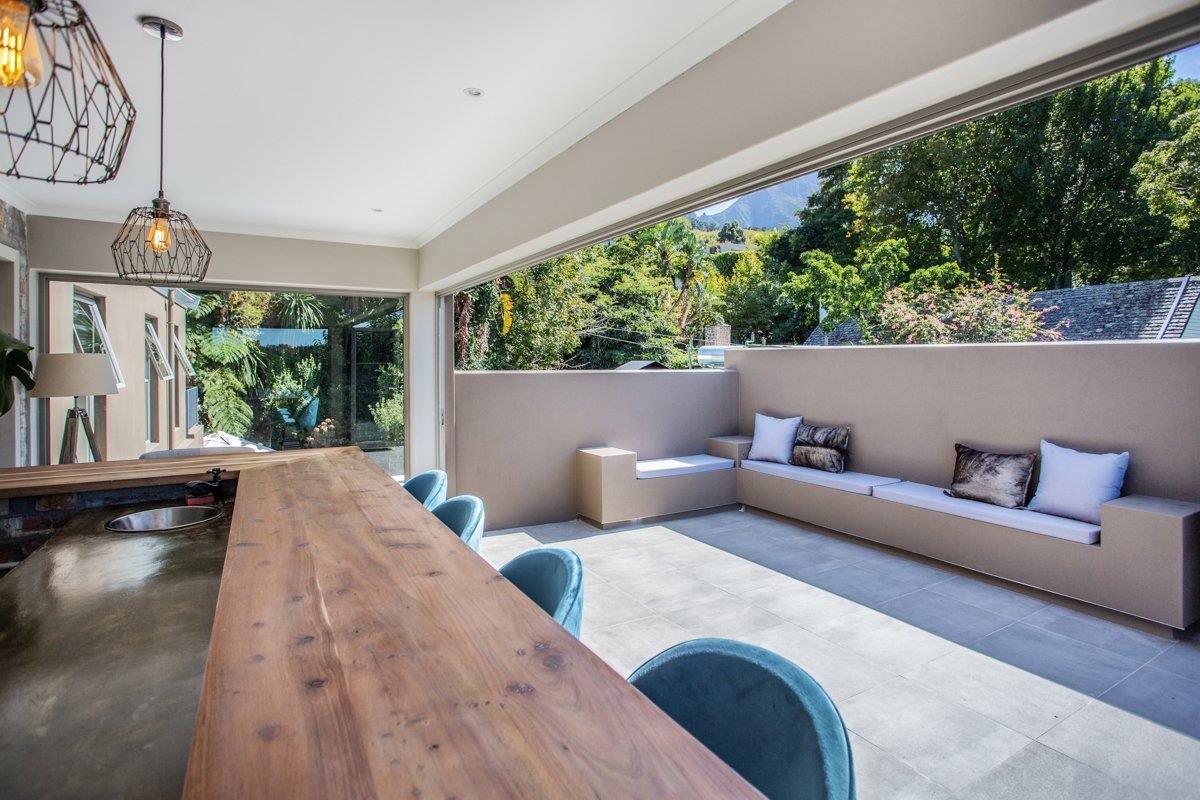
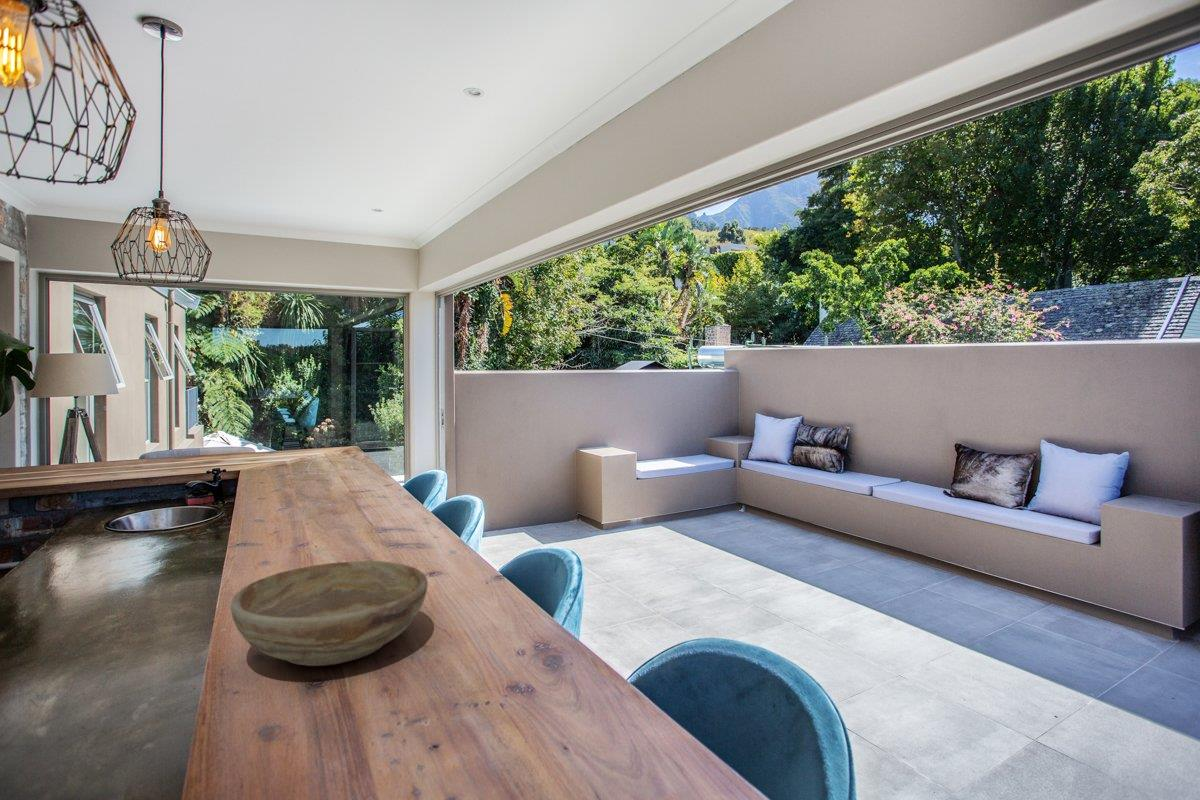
+ bowl [230,560,429,667]
